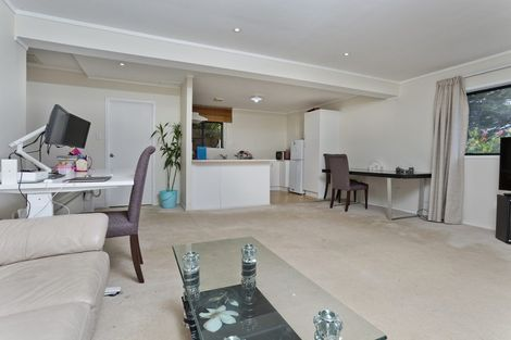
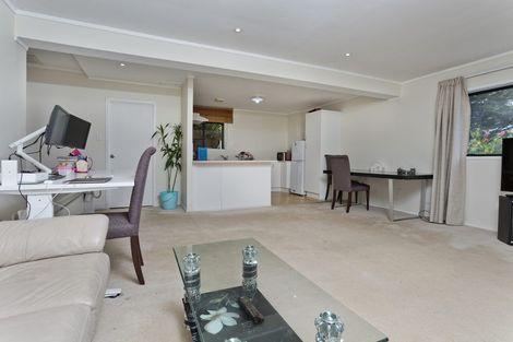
+ remote control [236,295,265,326]
